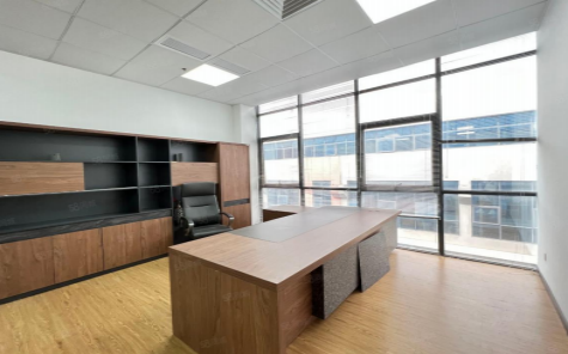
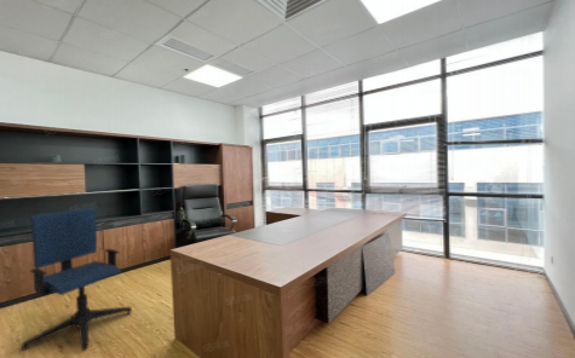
+ office chair [21,207,133,352]
